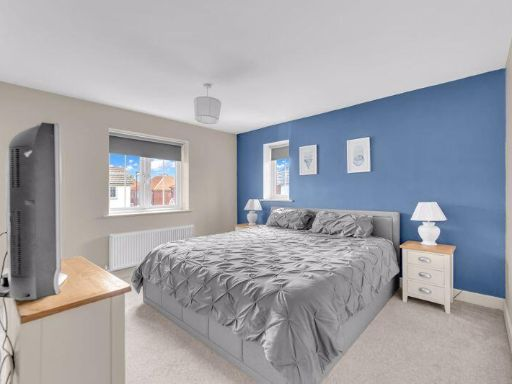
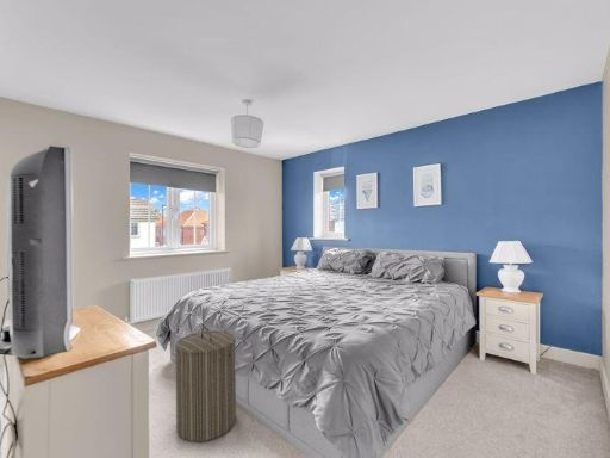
+ laundry hamper [174,326,237,442]
